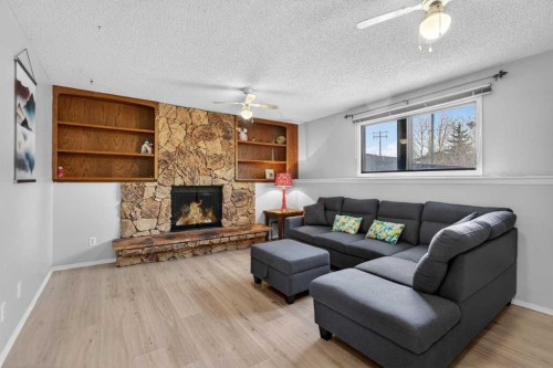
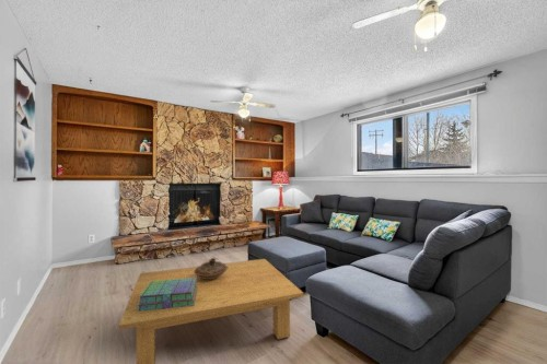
+ decorative bowl [194,257,229,279]
+ coffee table [118,258,304,364]
+ stack of books [138,278,198,312]
